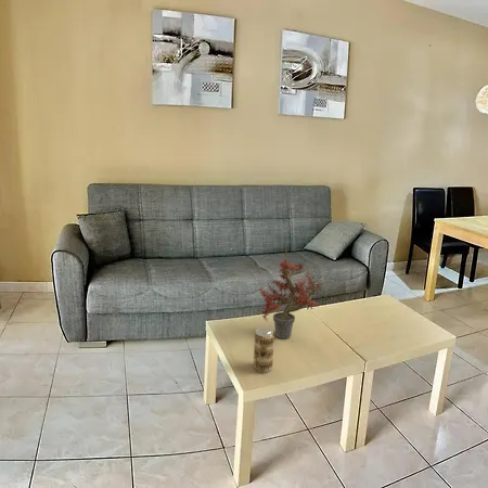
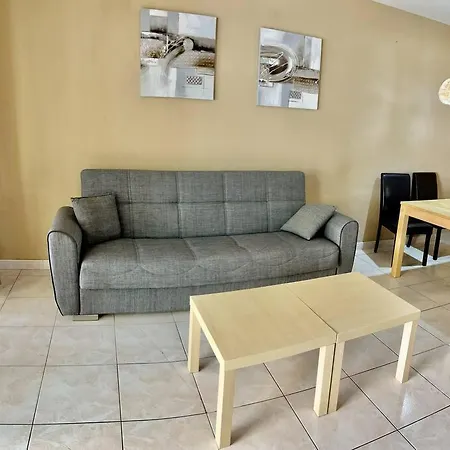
- beverage can [253,328,275,373]
- potted plant [254,244,323,339]
